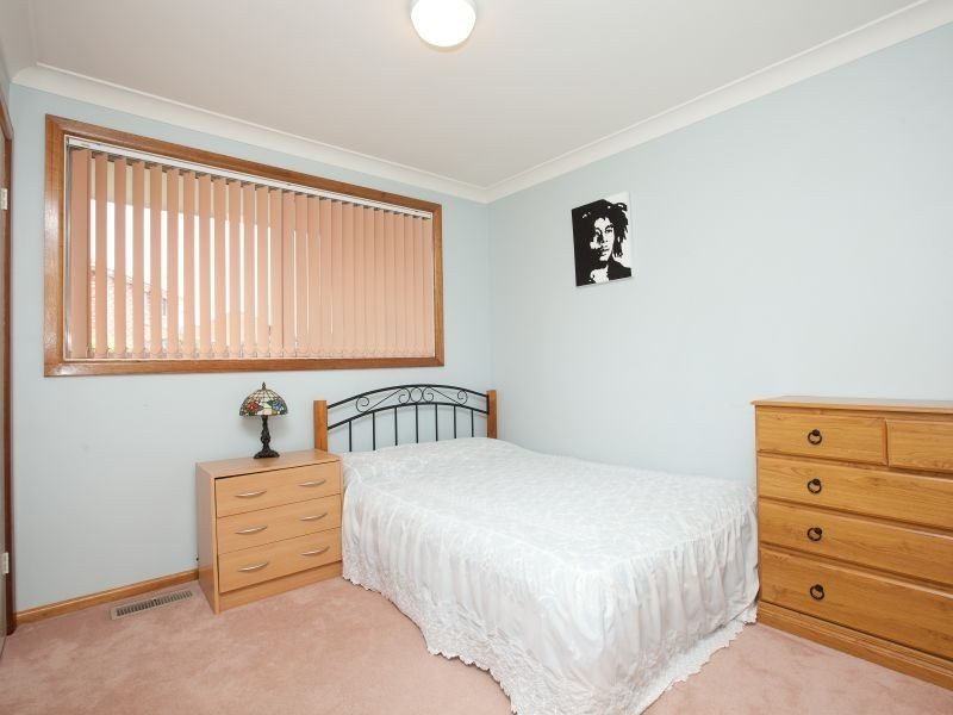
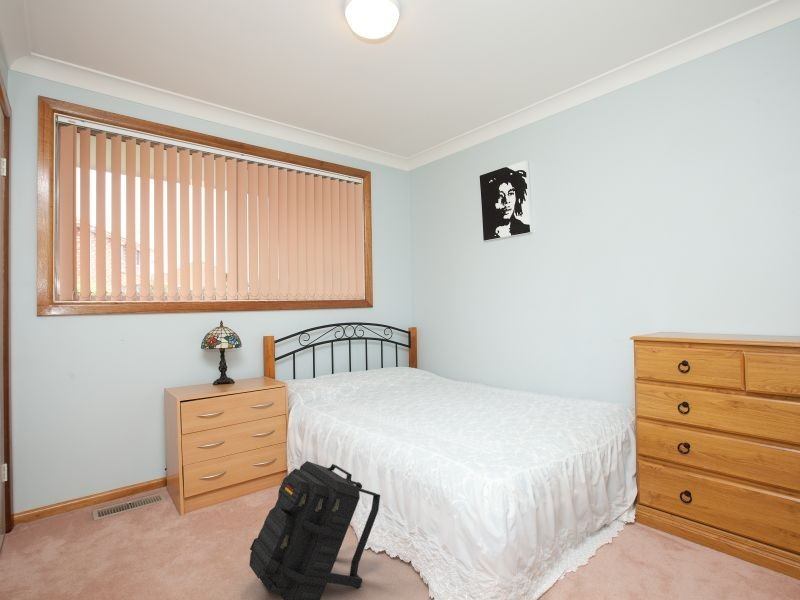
+ backpack [248,460,381,600]
